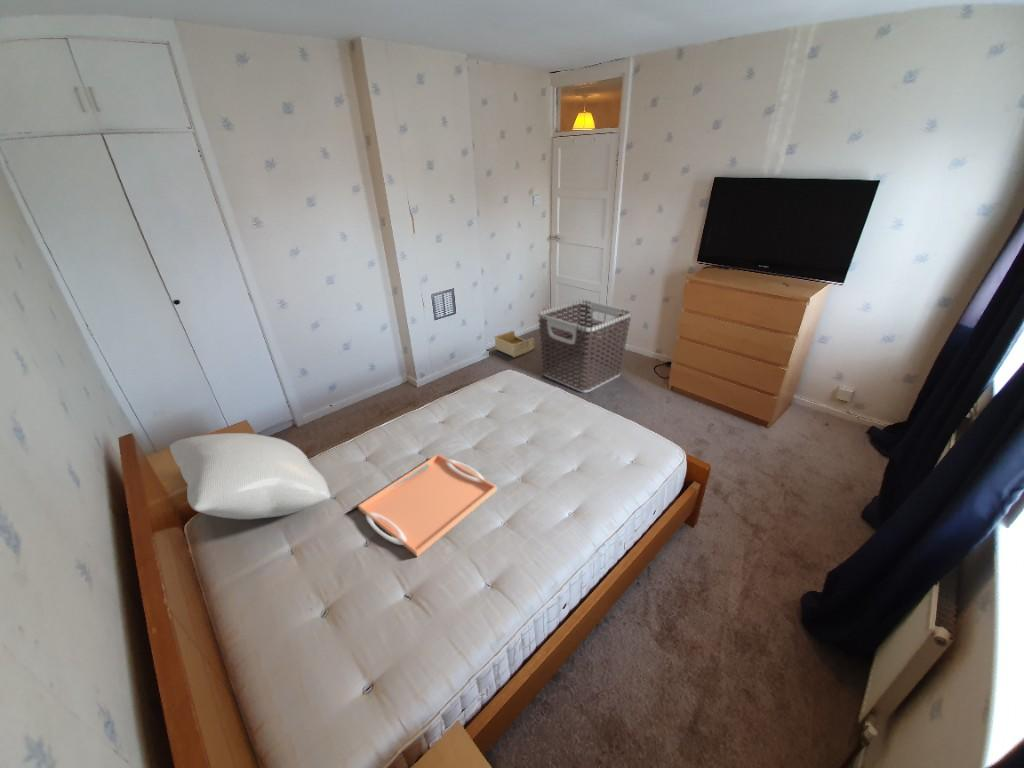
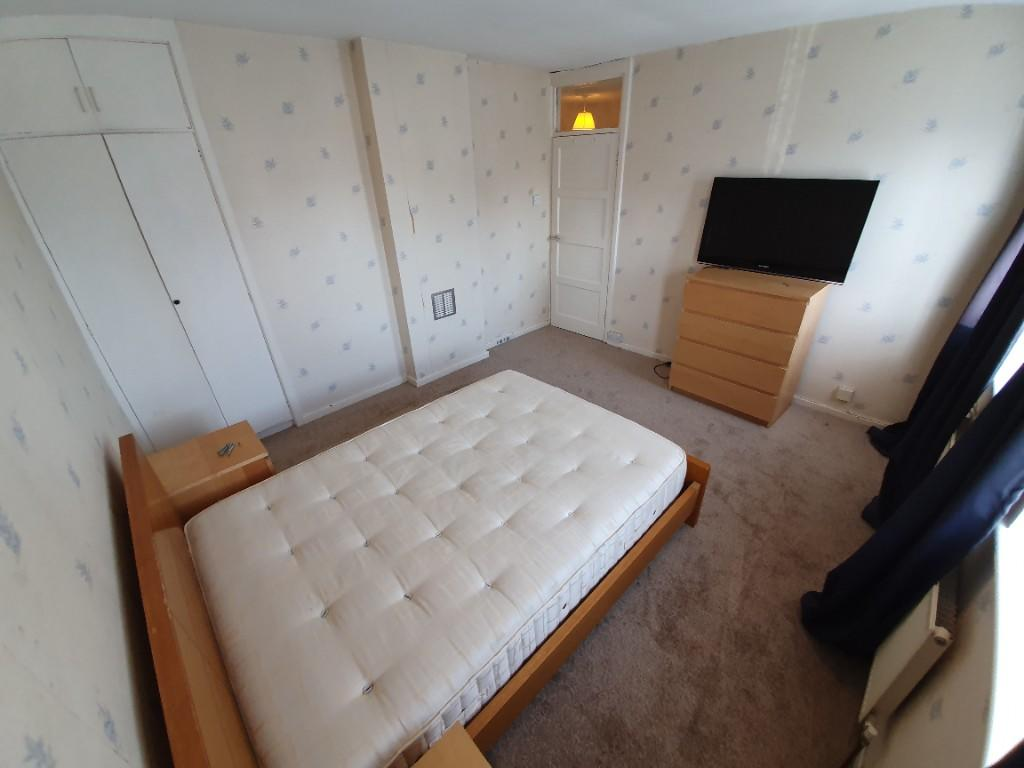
- storage bin [493,330,535,358]
- serving tray [357,453,498,558]
- clothes hamper [537,299,633,394]
- pillow [169,432,331,520]
